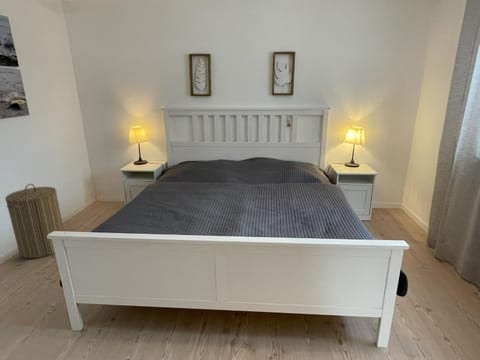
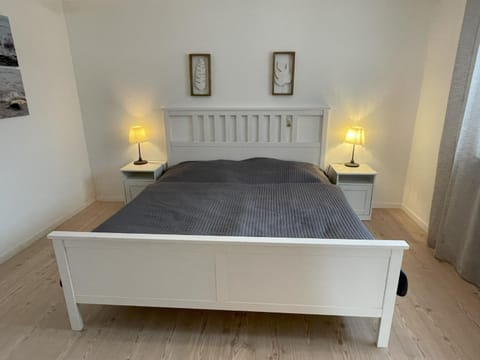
- laundry hamper [4,183,65,259]
